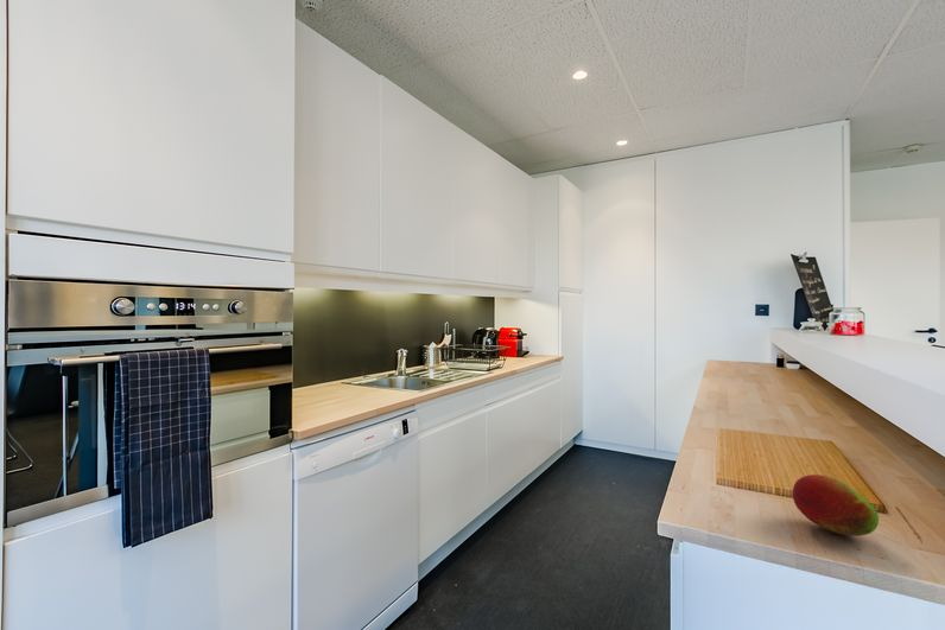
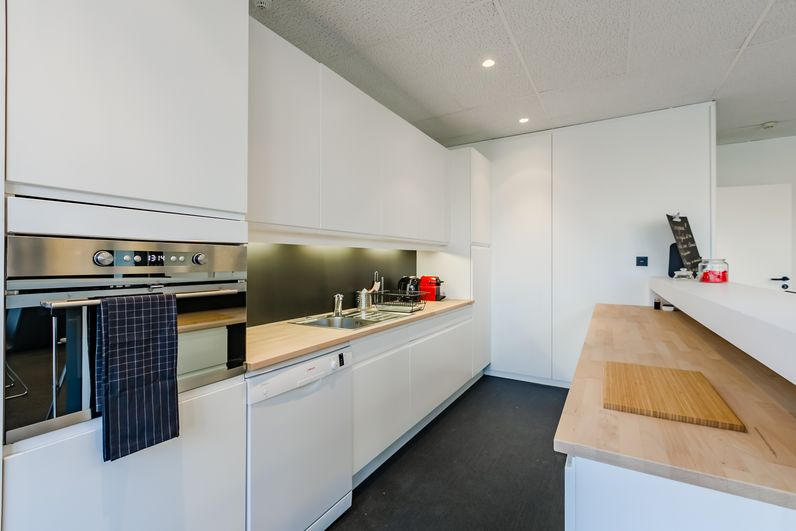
- fruit [792,473,880,537]
